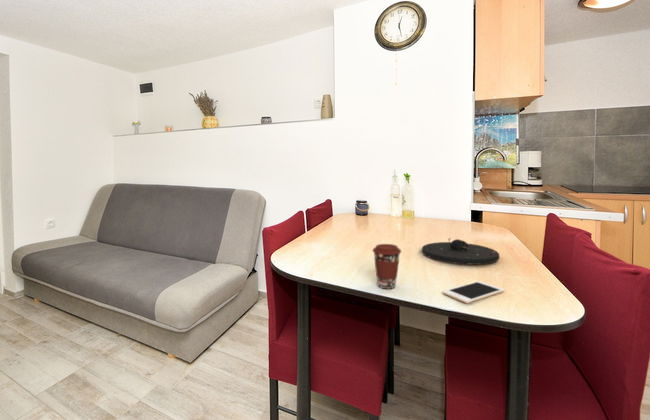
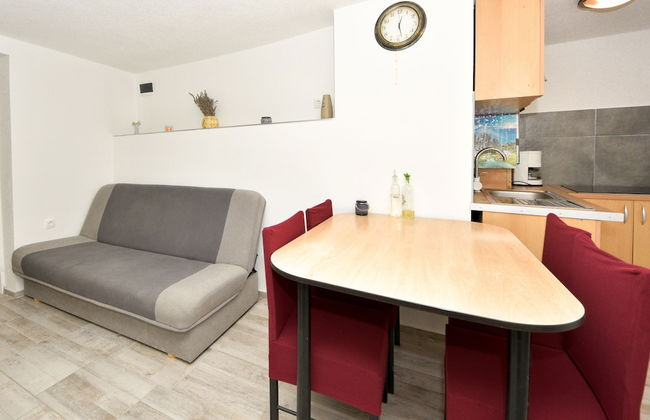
- plate [421,237,500,266]
- coffee cup [371,243,402,290]
- cell phone [442,280,505,304]
